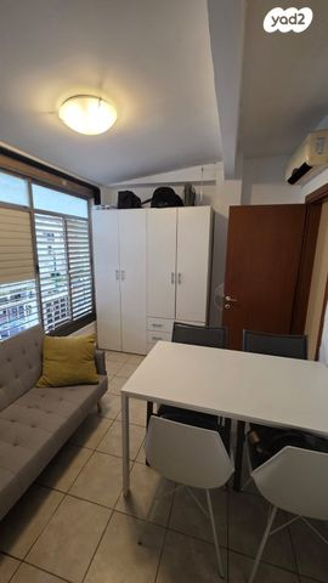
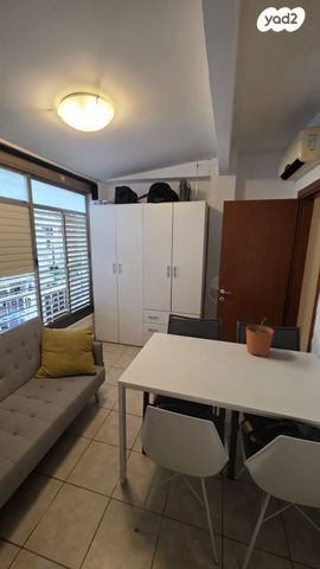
+ plant pot [245,317,275,358]
